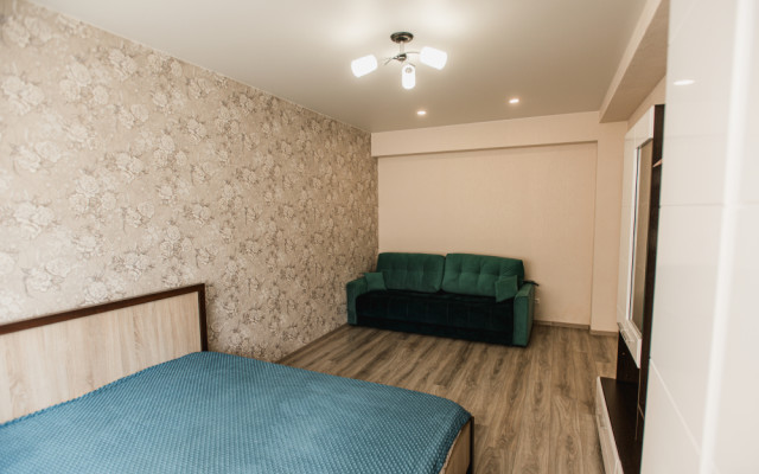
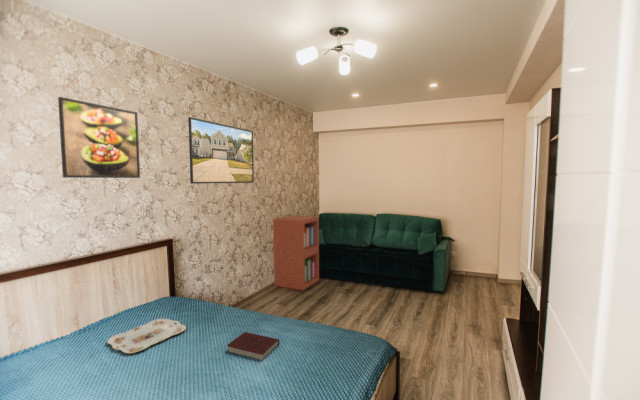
+ serving tray [106,318,187,355]
+ bookshelf [272,214,320,292]
+ book [226,331,280,361]
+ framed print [57,96,141,179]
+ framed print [187,116,255,185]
